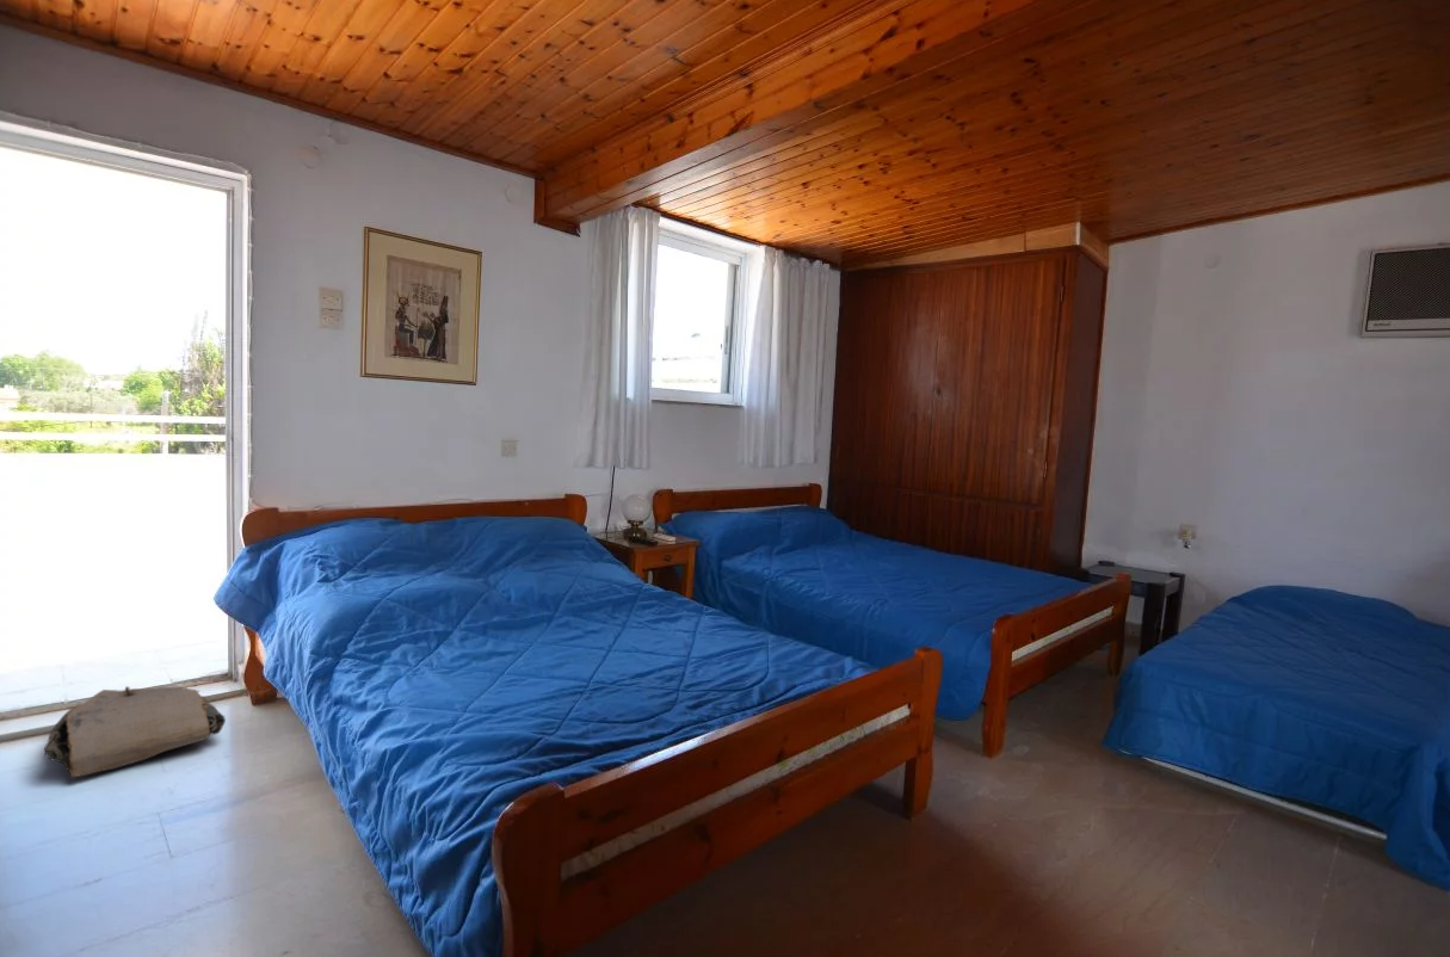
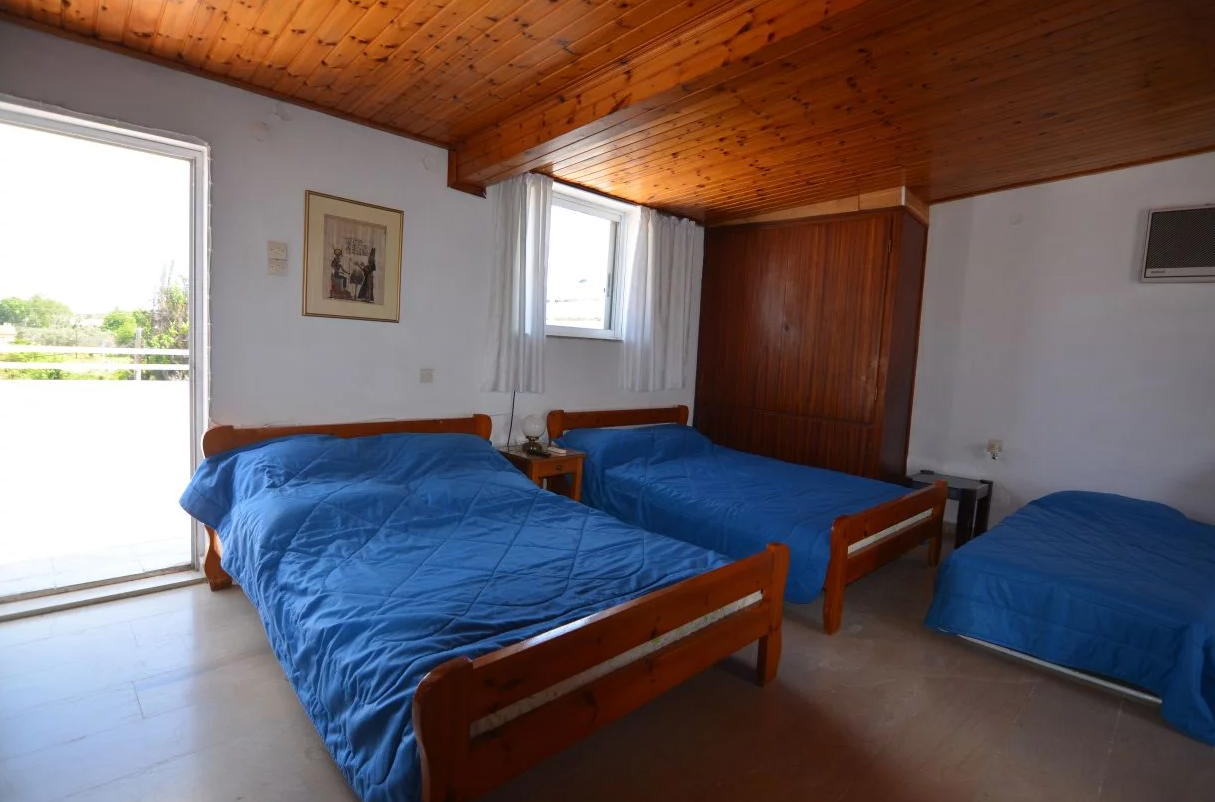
- bag [43,685,227,779]
